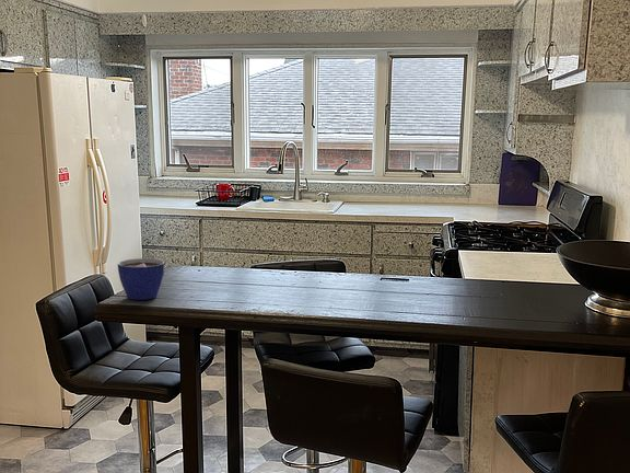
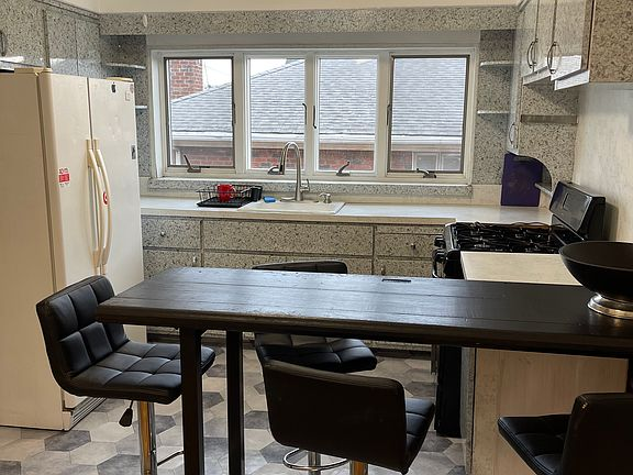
- cup [117,257,165,301]
